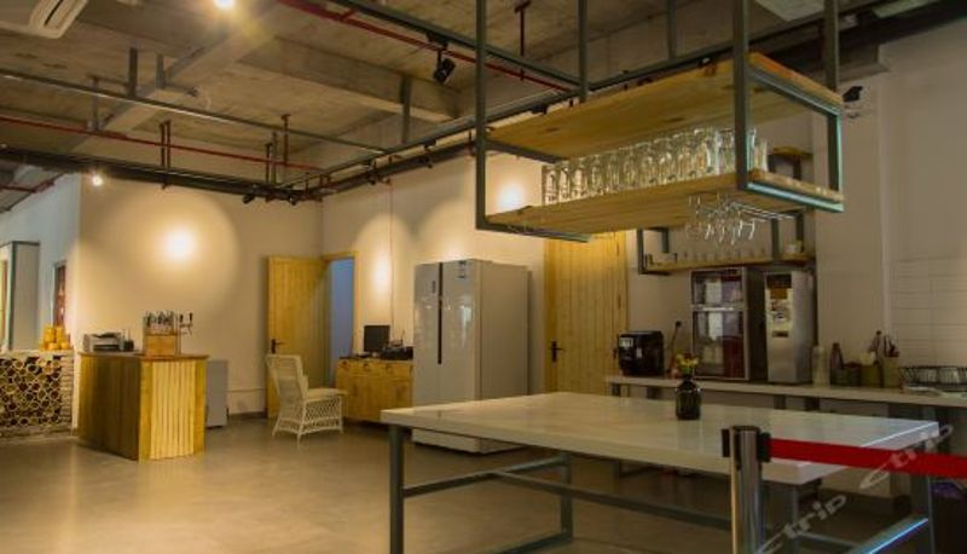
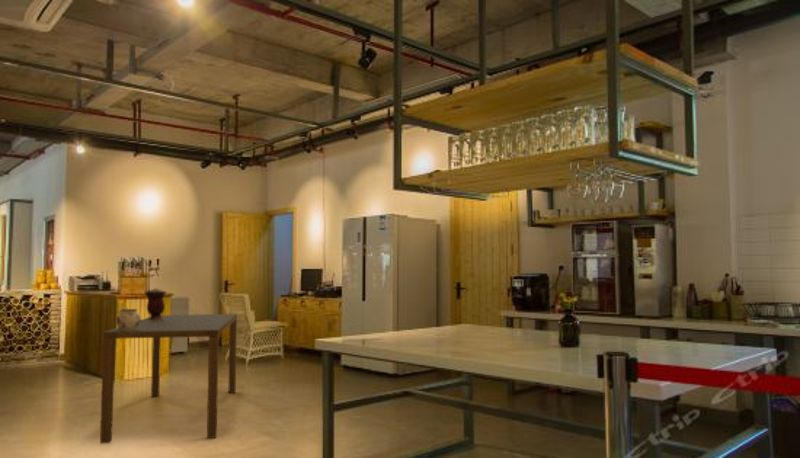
+ dining table [99,313,238,445]
+ vase [143,287,167,321]
+ pitcher [115,307,142,331]
